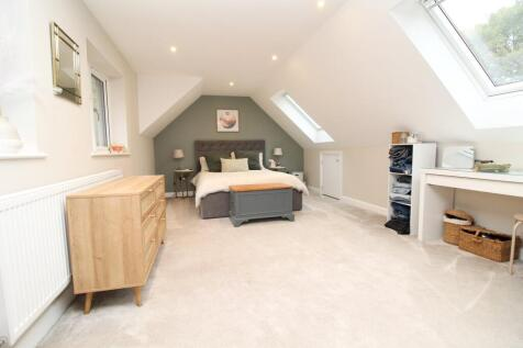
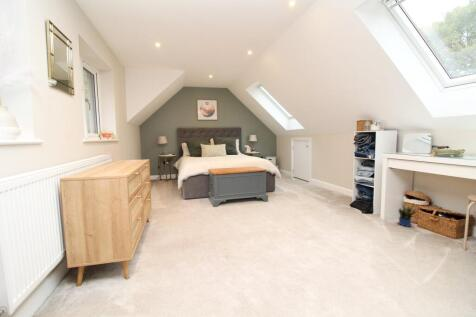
+ potted plant [397,202,418,227]
